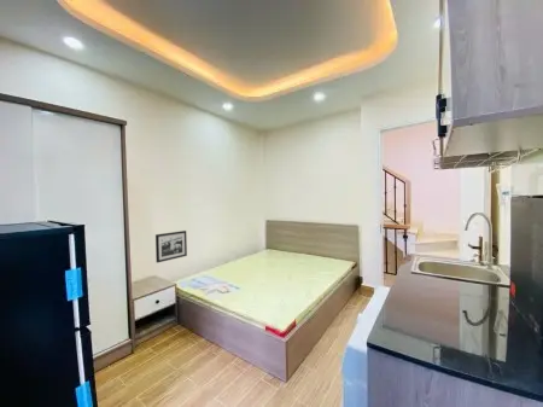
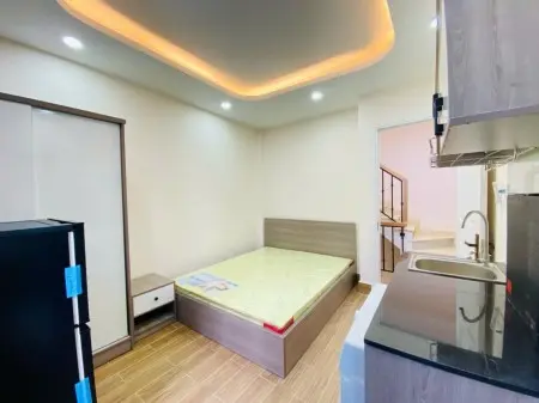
- picture frame [154,229,188,264]
